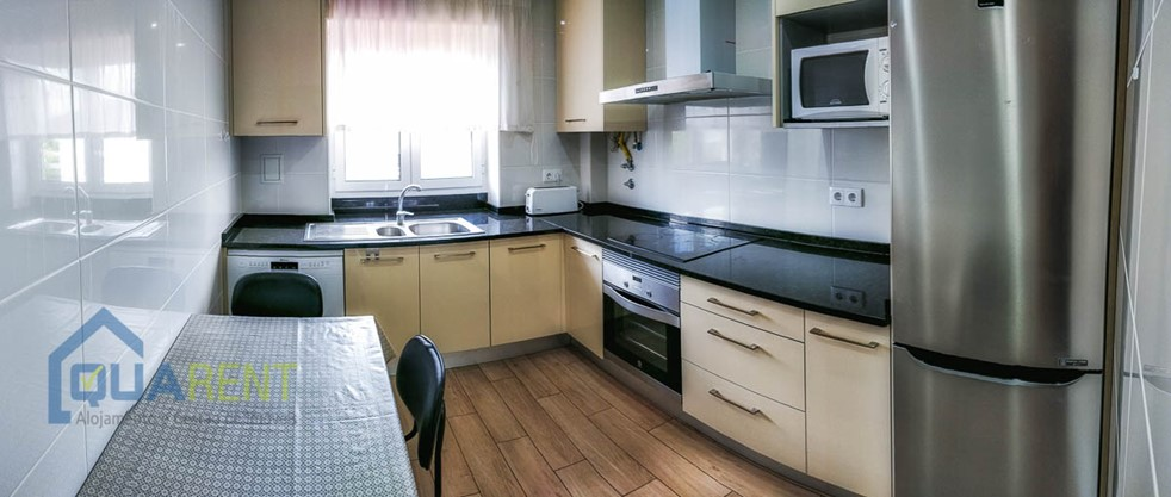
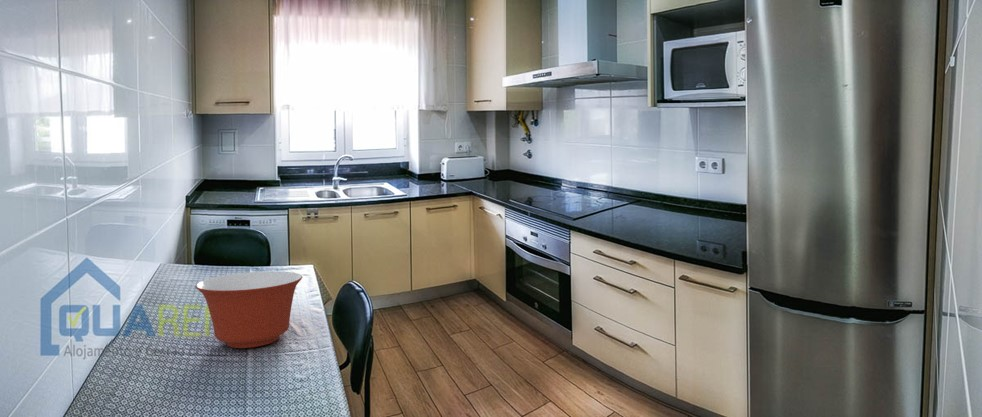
+ mixing bowl [194,270,303,349]
